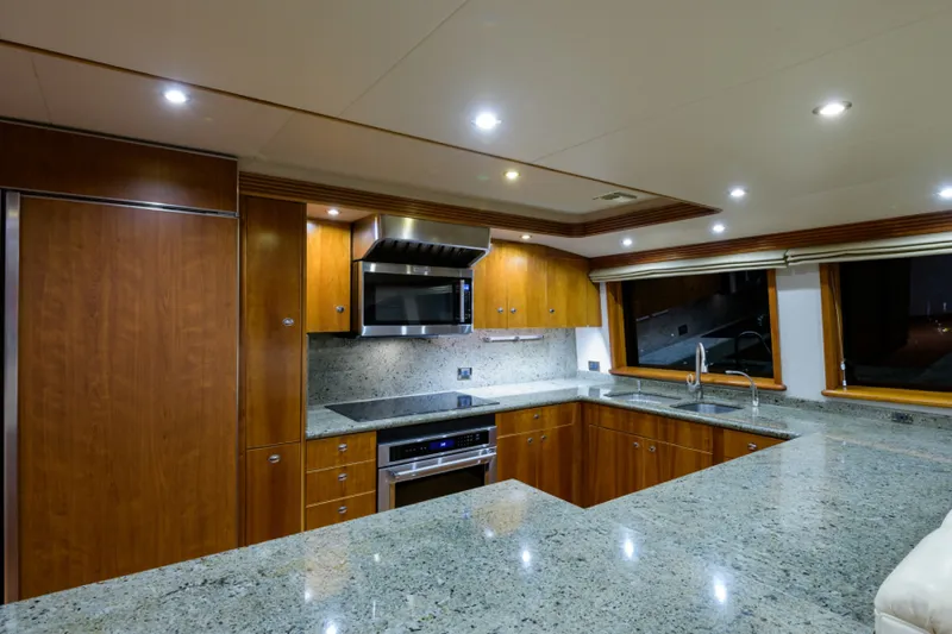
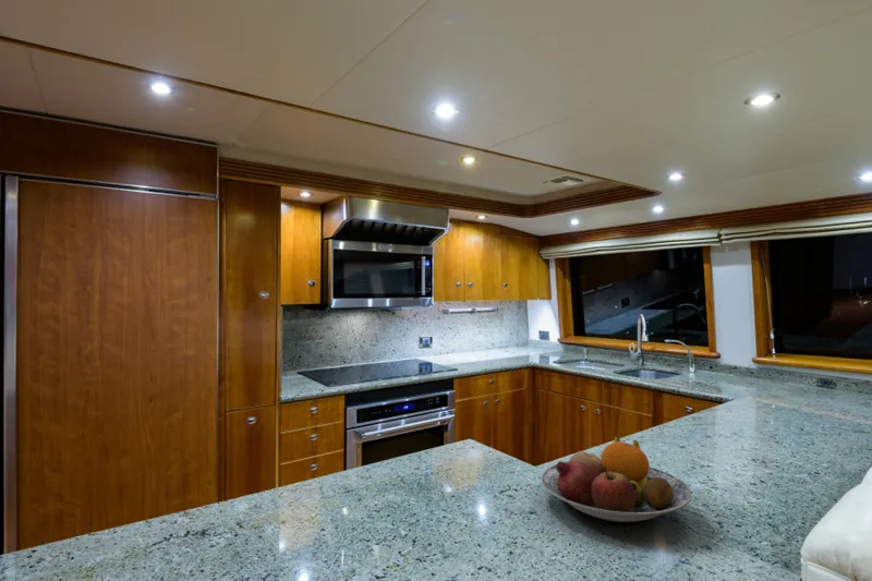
+ fruit bowl [540,435,692,523]
